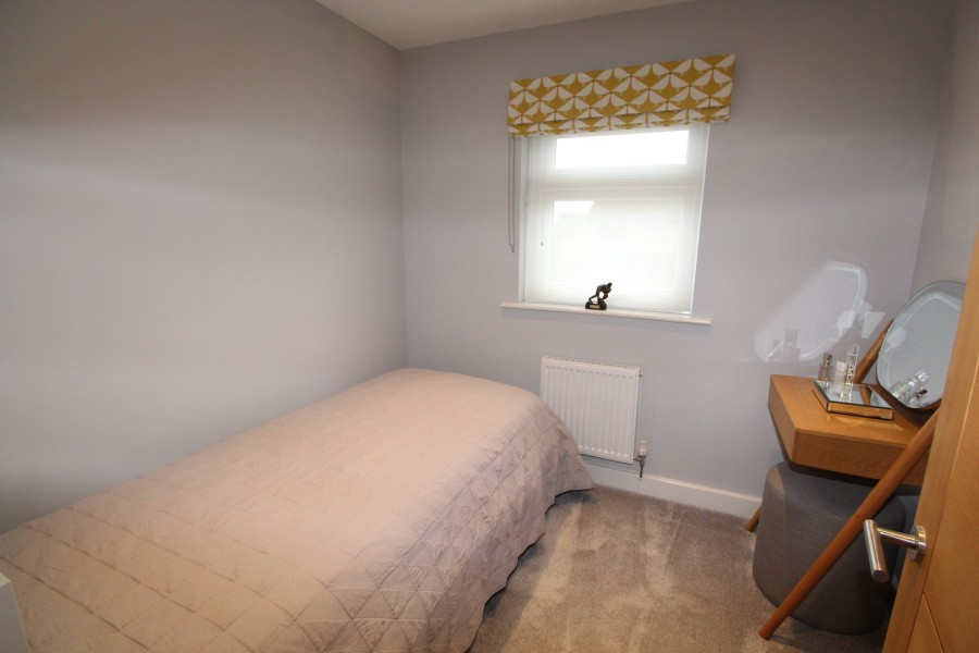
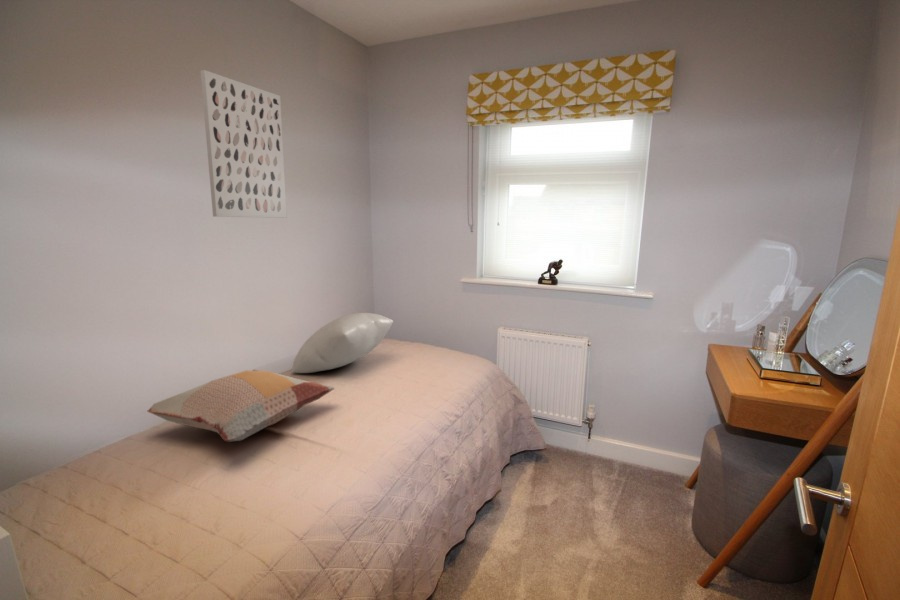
+ pillow [290,312,394,374]
+ wall art [200,69,288,219]
+ decorative pillow [146,369,336,442]
